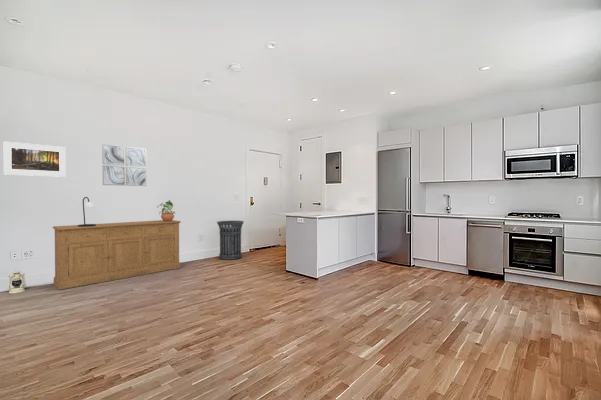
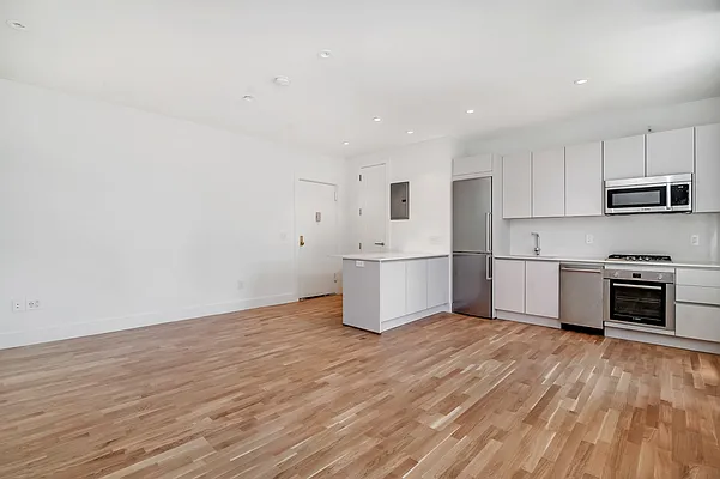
- wall art [101,143,147,187]
- table lamp [77,196,96,227]
- potted plant [156,199,176,222]
- trash can [216,220,245,261]
- sideboard [51,219,182,291]
- lantern [6,270,27,294]
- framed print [3,140,67,178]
